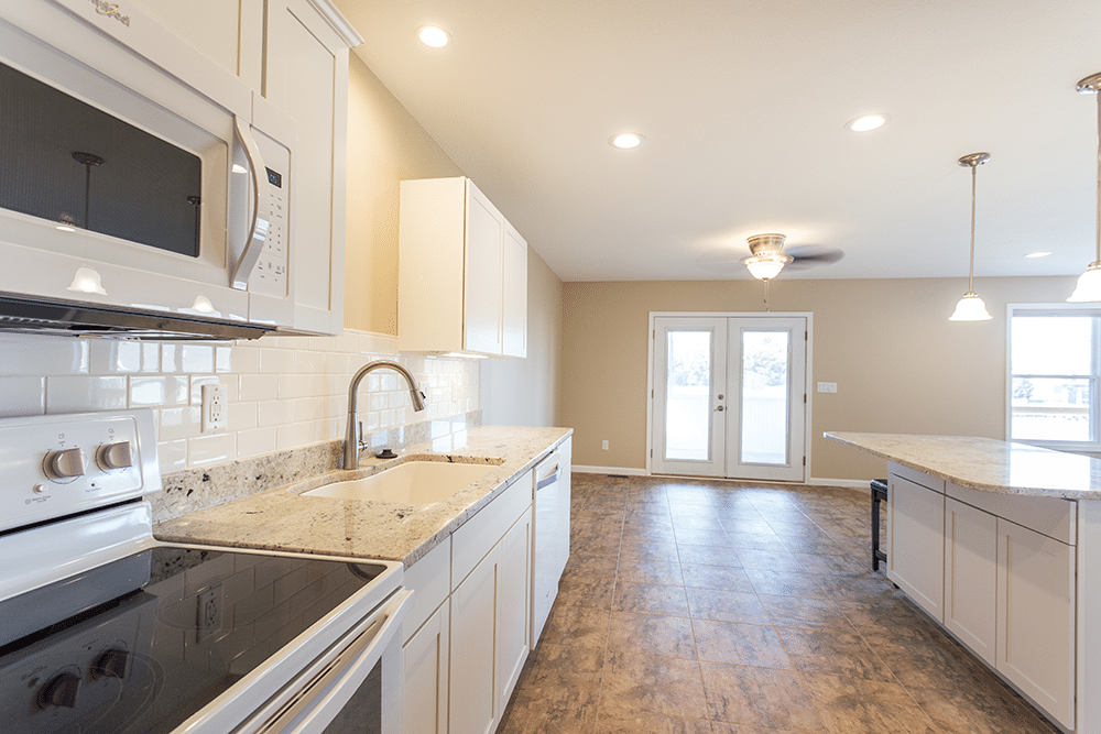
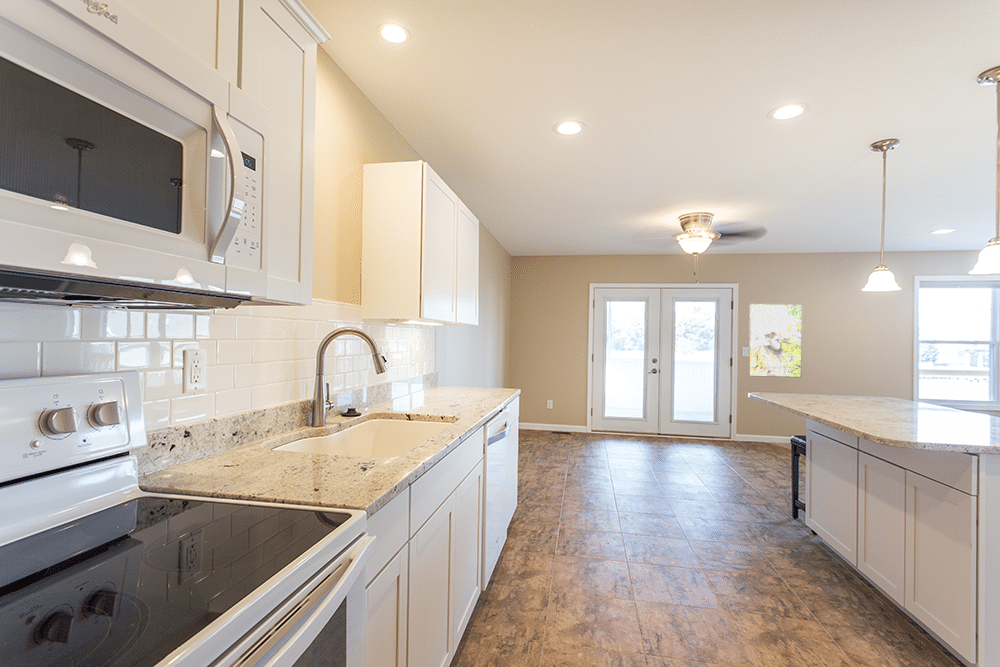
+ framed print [748,303,803,379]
